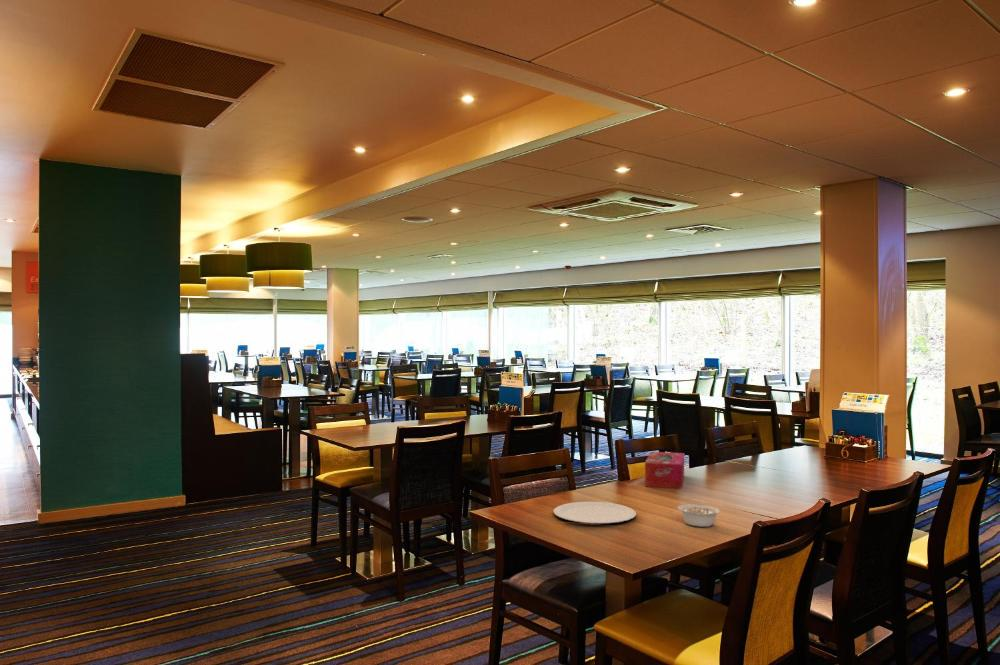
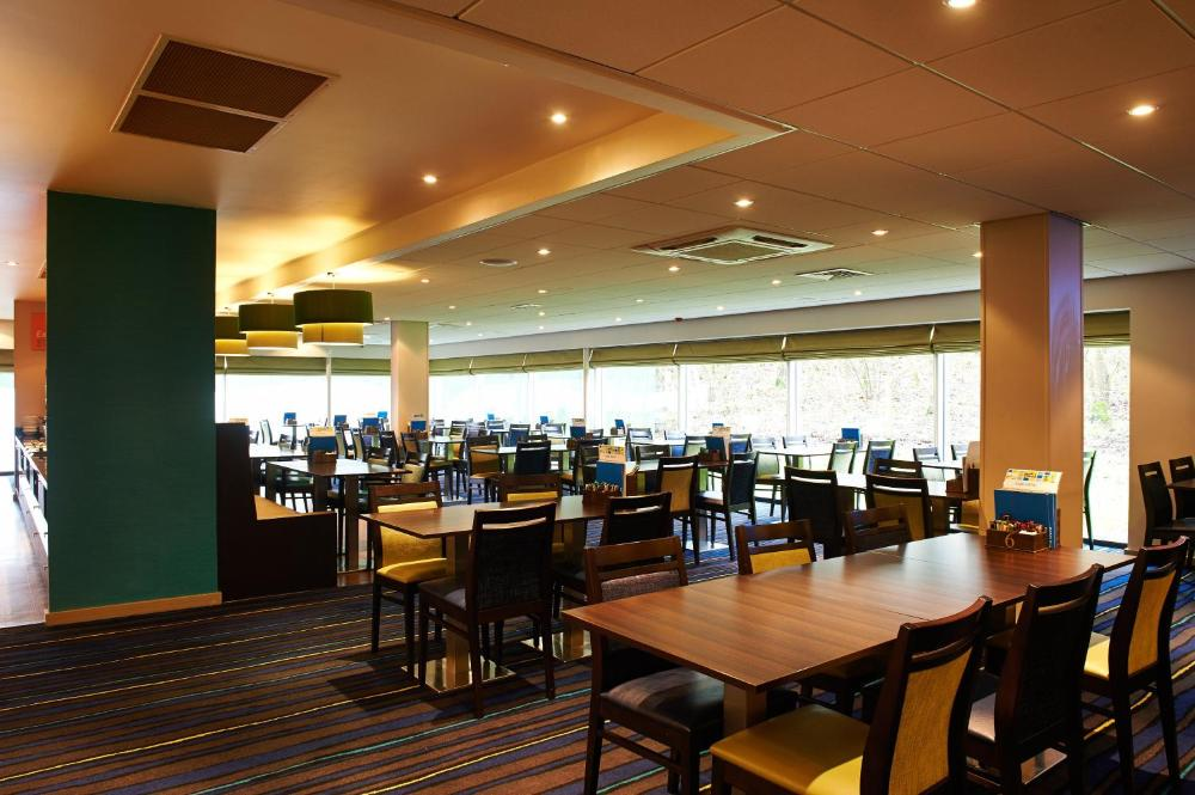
- plate [552,501,637,525]
- legume [677,504,721,528]
- tissue box [644,451,685,490]
